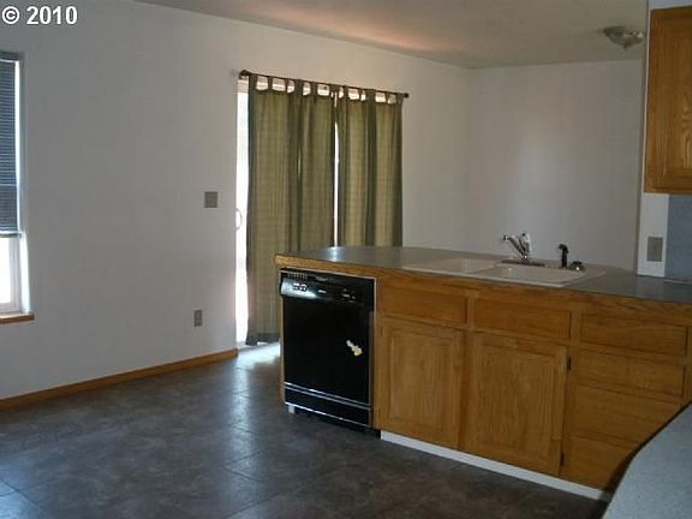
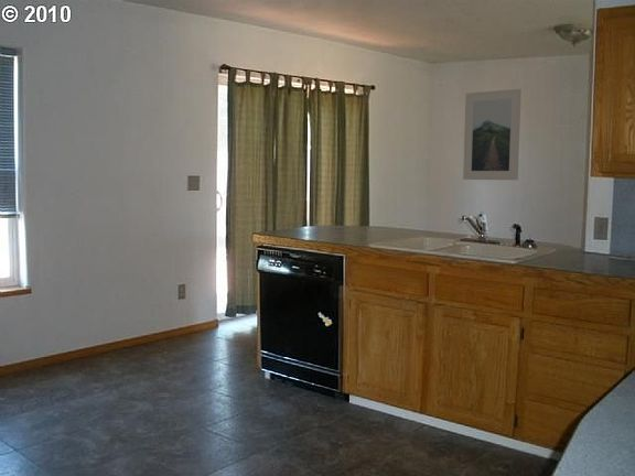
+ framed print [462,88,523,181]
